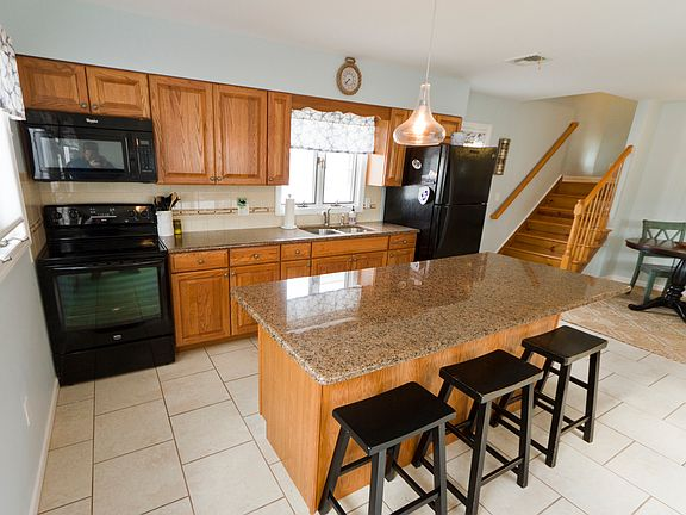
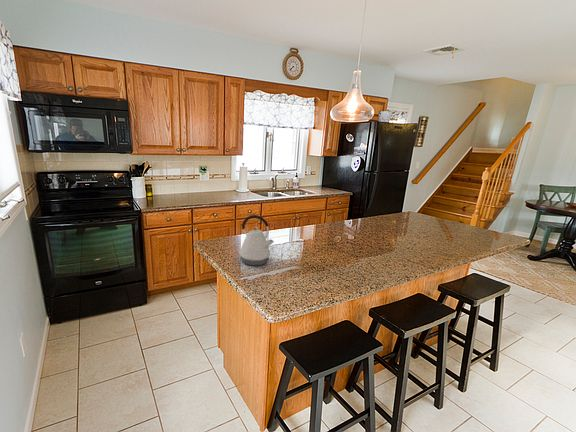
+ kettle [238,214,275,266]
